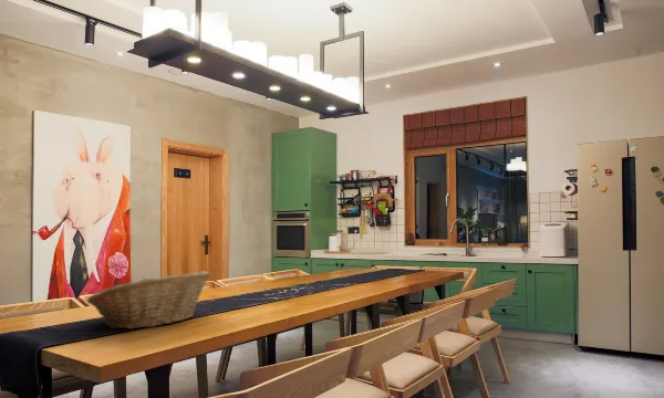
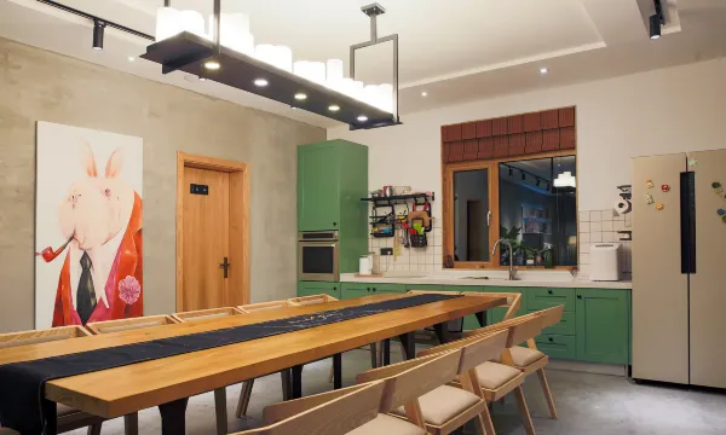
- fruit basket [86,270,211,329]
